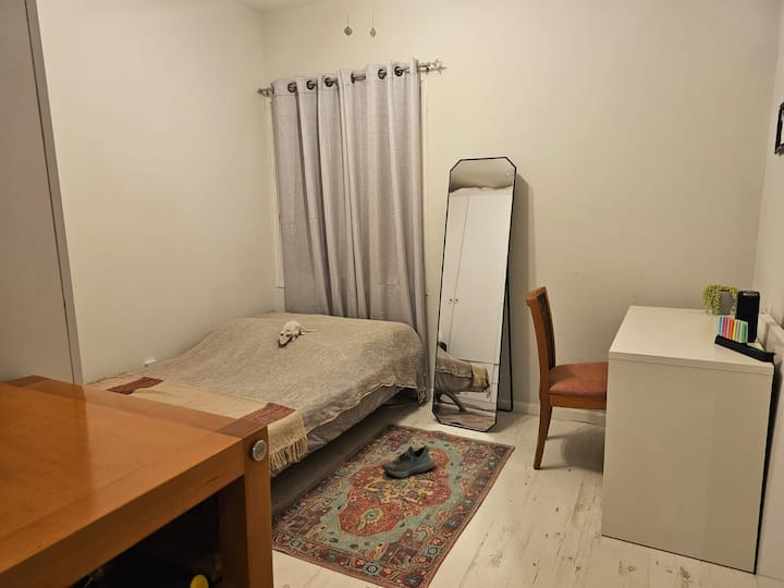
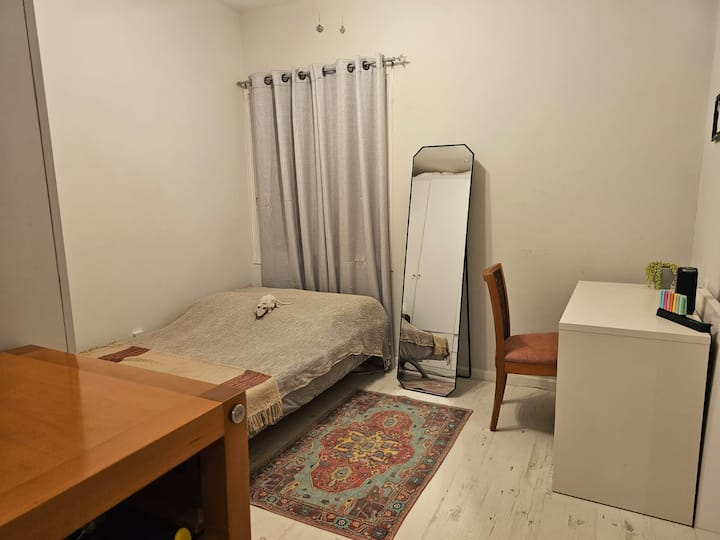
- shoe [380,444,436,478]
